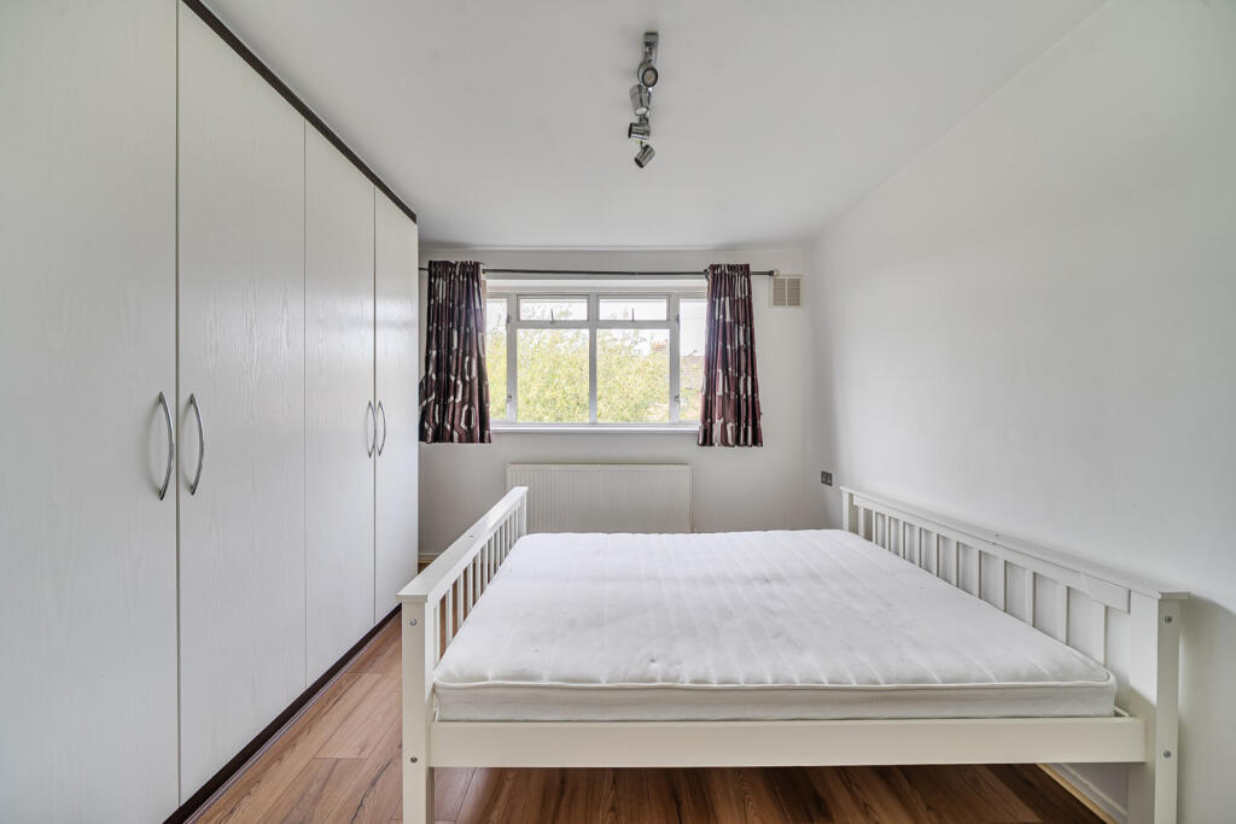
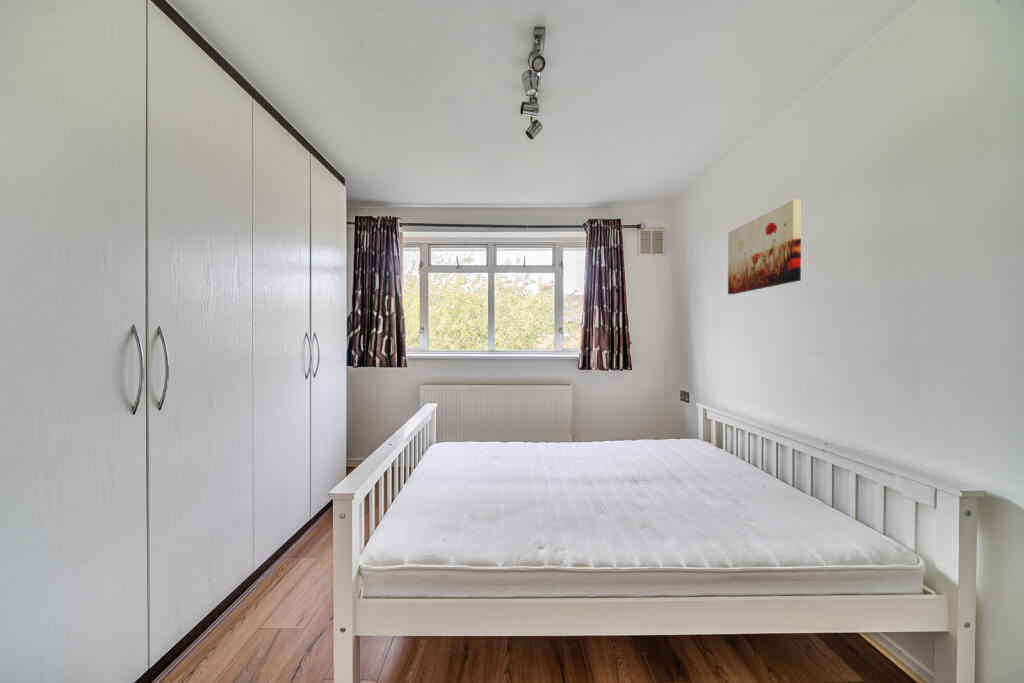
+ wall art [727,198,802,295]
